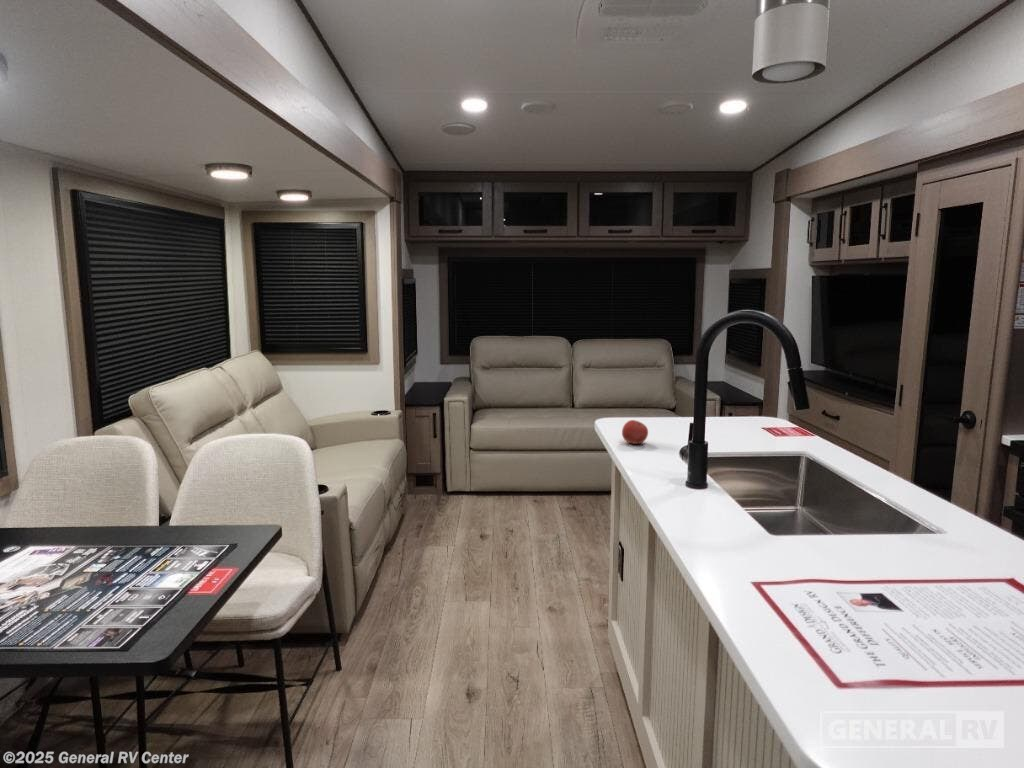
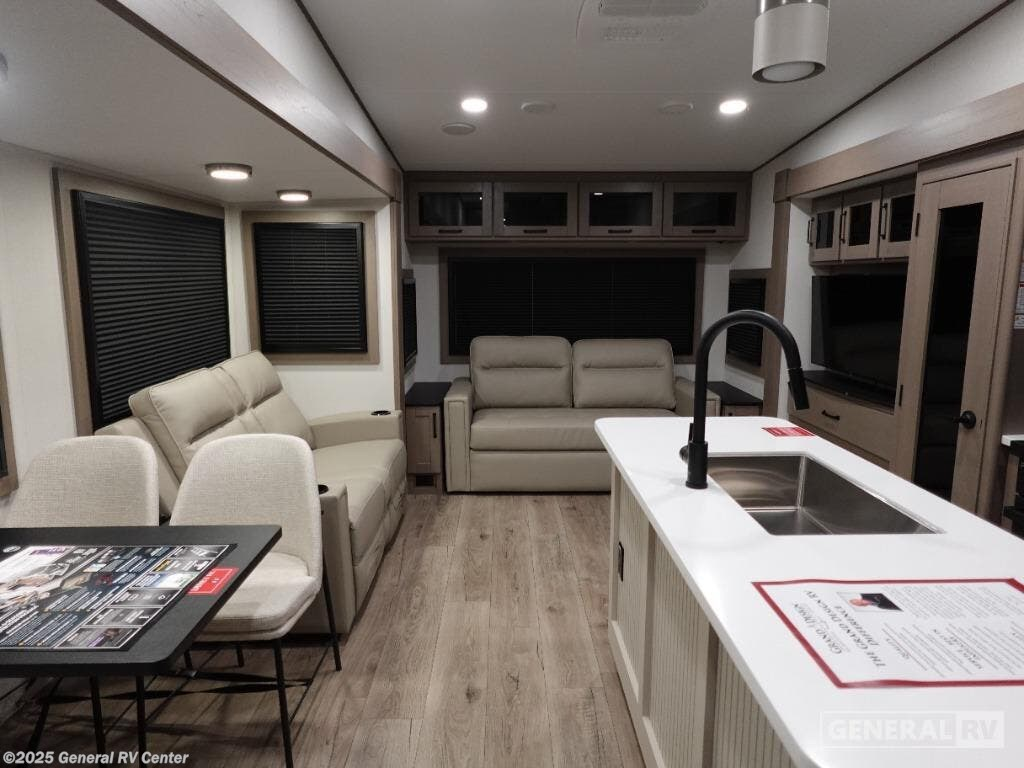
- apple [621,419,649,445]
